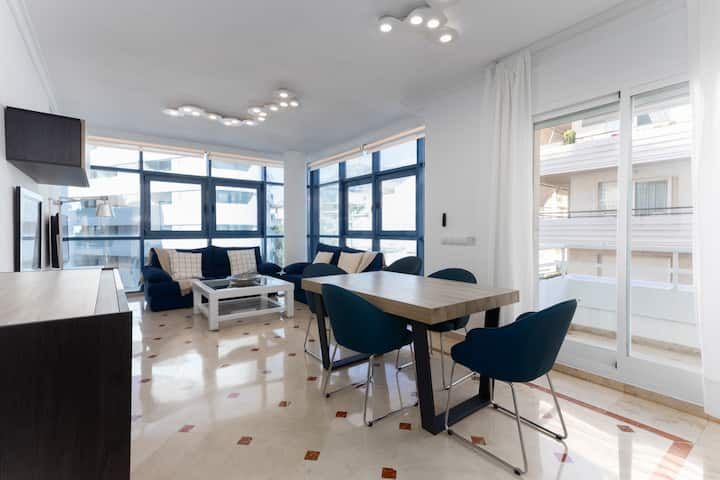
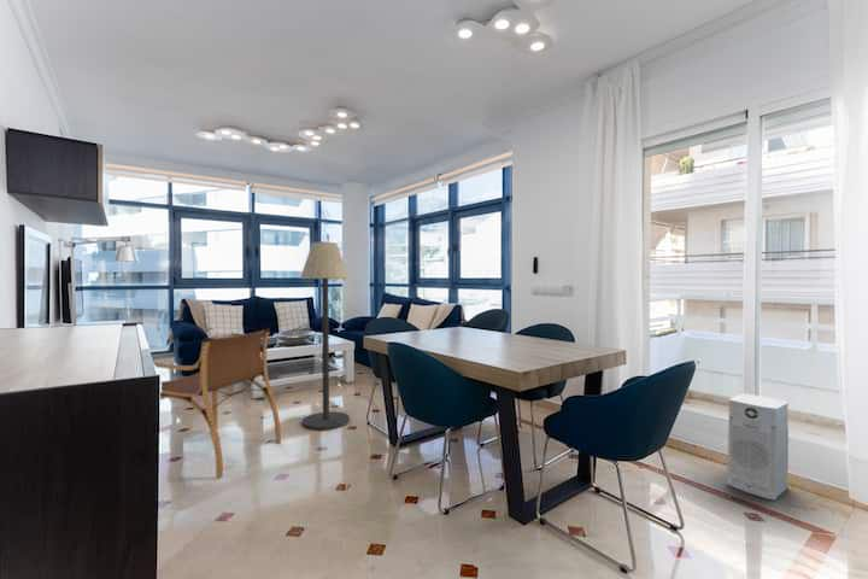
+ floor lamp [299,241,351,431]
+ air purifier [726,393,790,502]
+ armchair [153,327,282,479]
